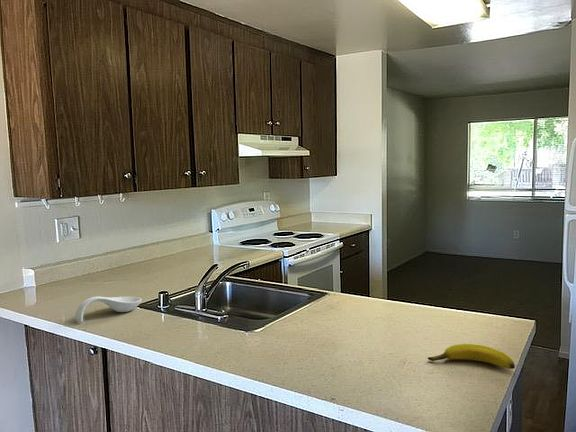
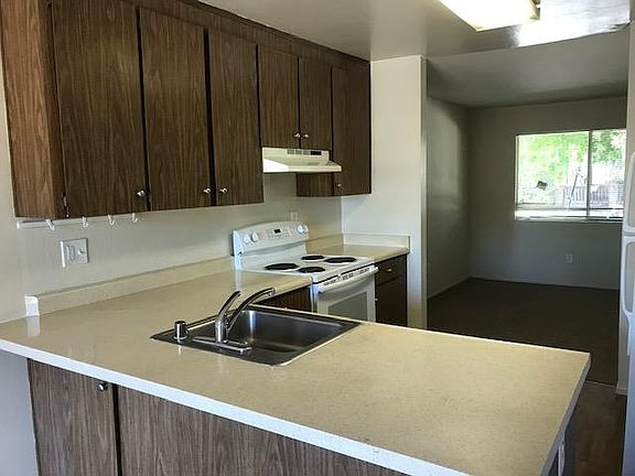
- spoon rest [74,295,143,323]
- banana [427,343,516,370]
